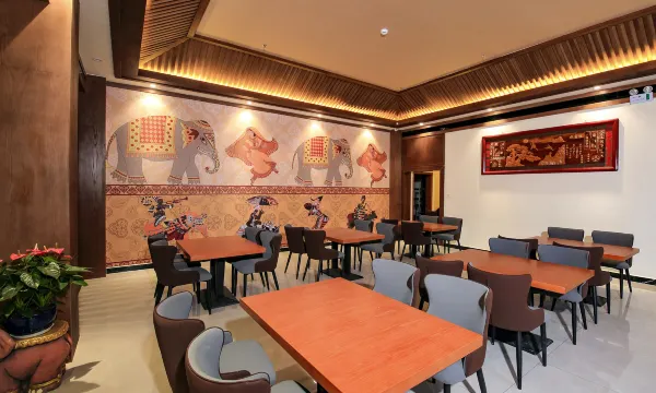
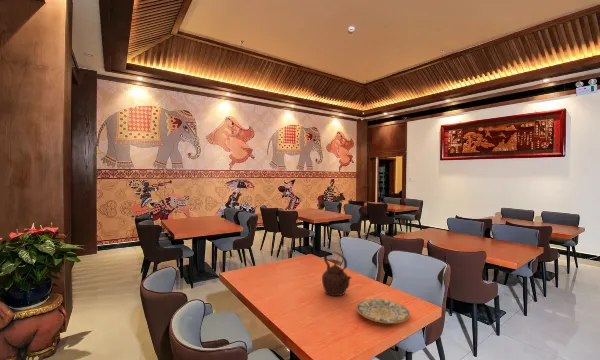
+ teapot [321,250,353,297]
+ plate [355,298,411,324]
